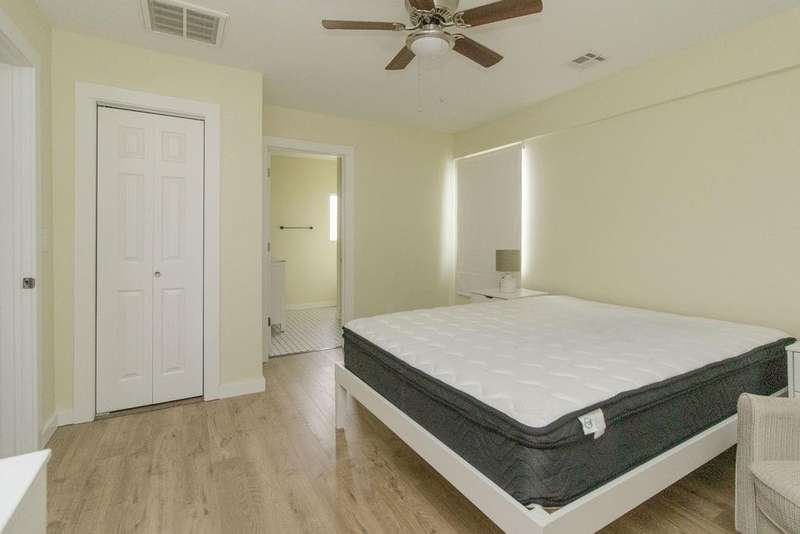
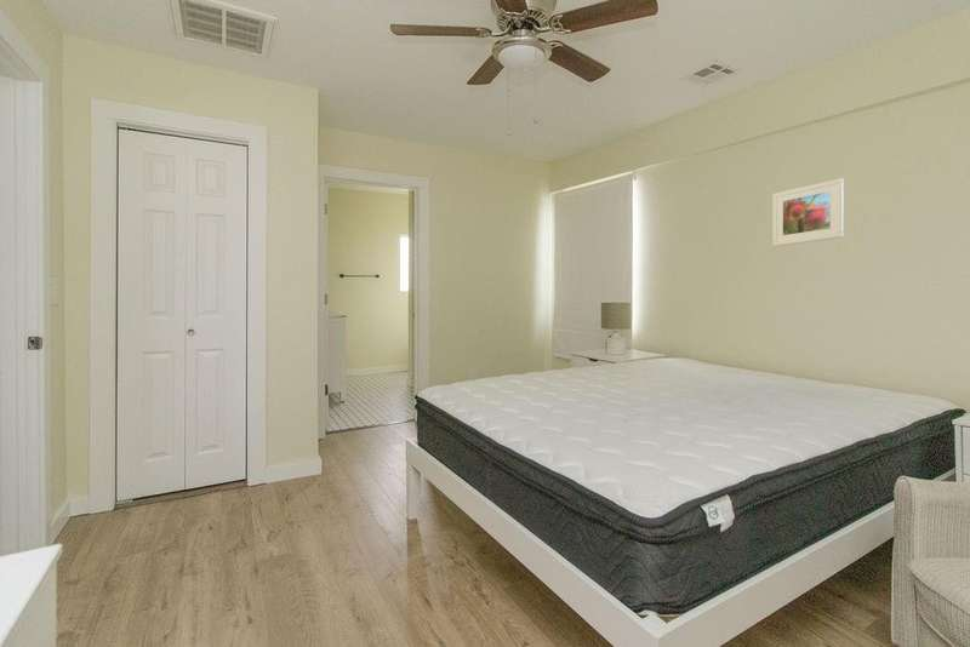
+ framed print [771,177,845,247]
